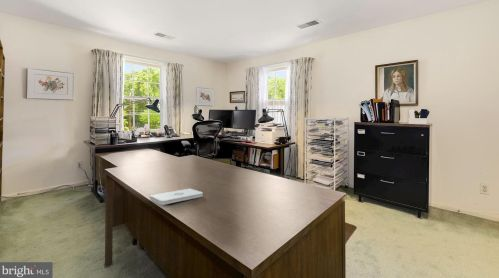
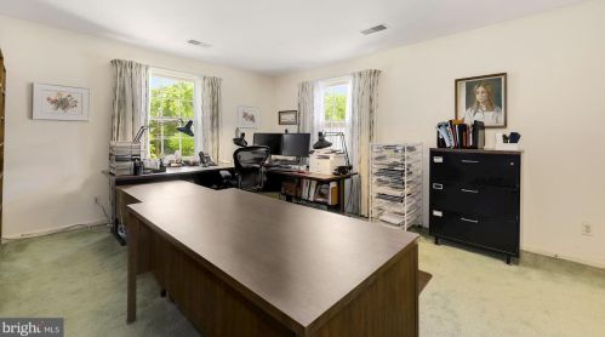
- notepad [149,188,204,206]
